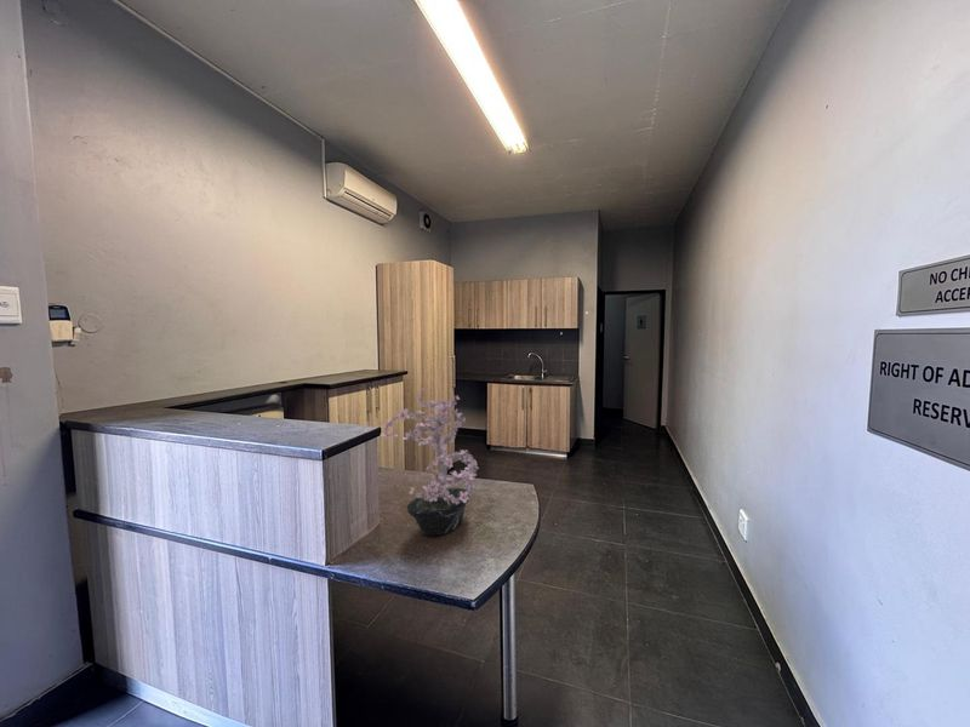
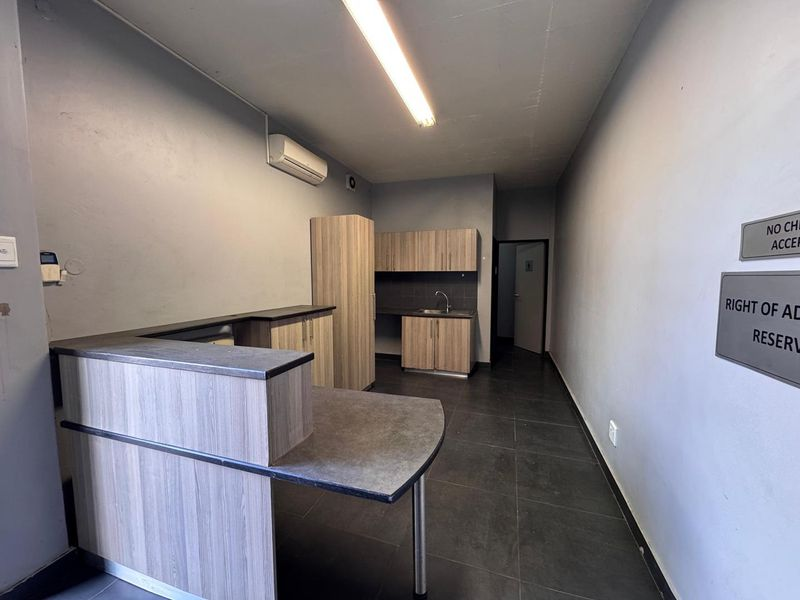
- potted plant [380,385,480,537]
